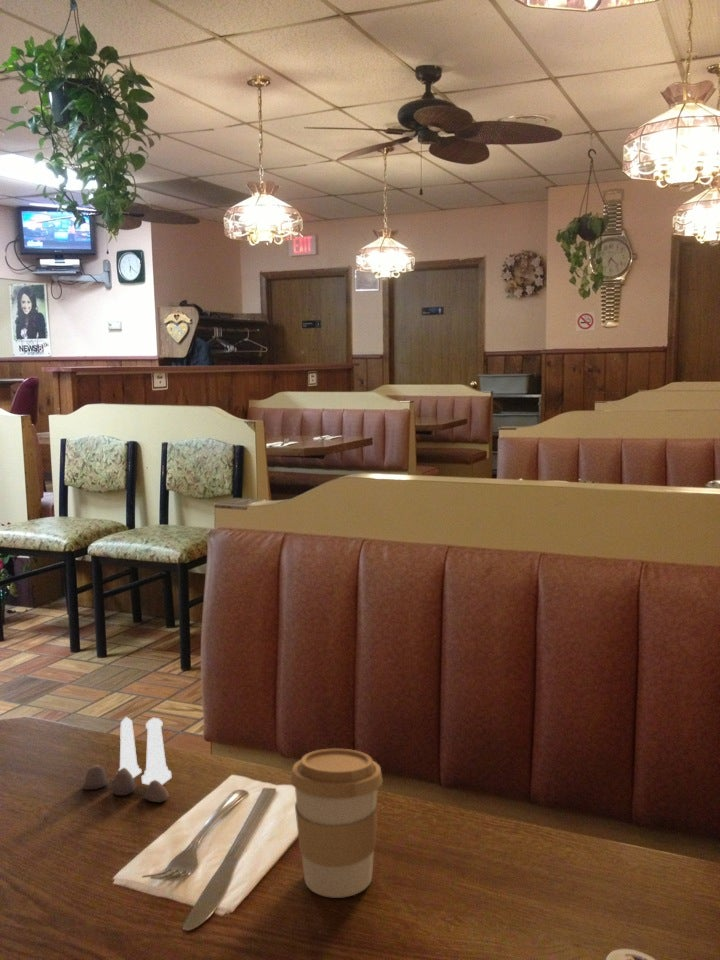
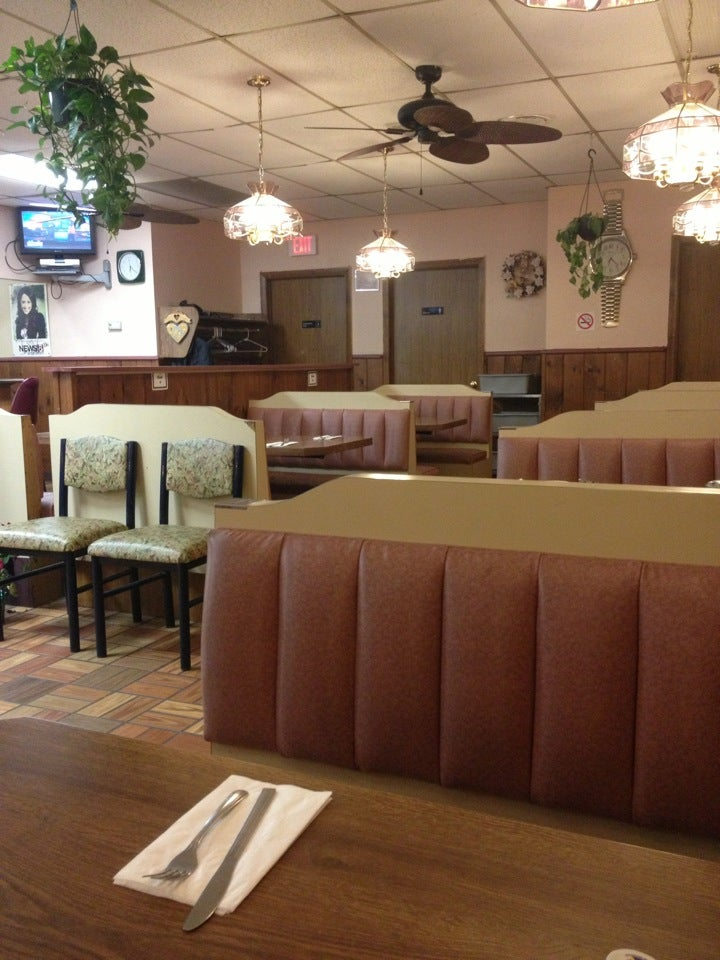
- coffee cup [289,748,384,899]
- salt and pepper shaker set [81,716,172,803]
